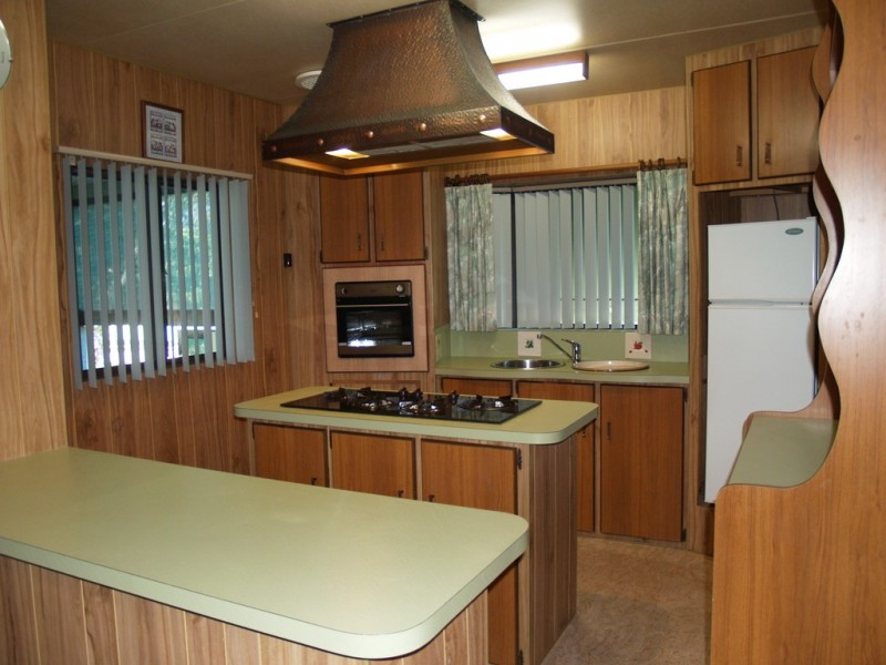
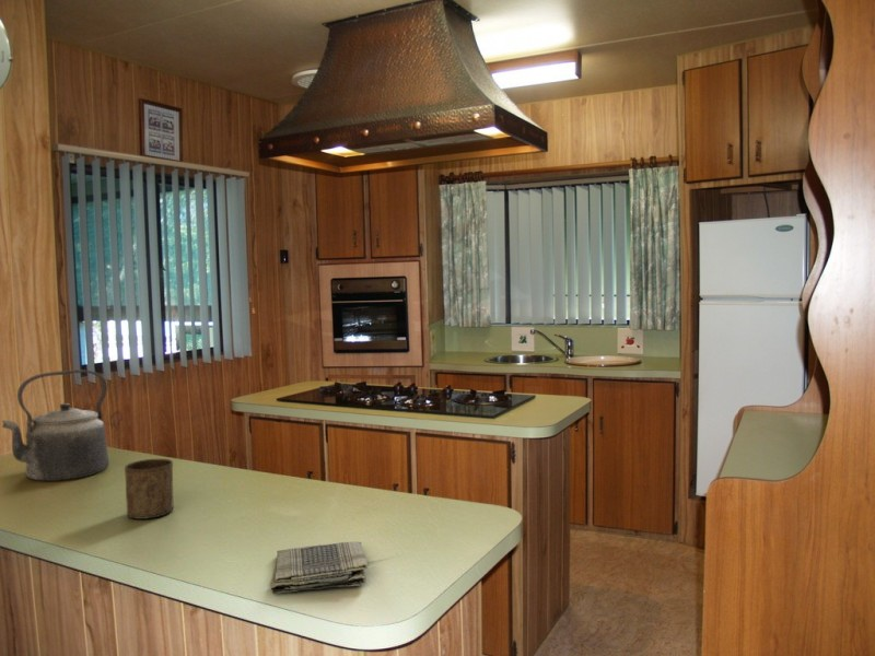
+ kettle [1,368,110,482]
+ dish towel [269,541,369,595]
+ cup [124,458,174,520]
